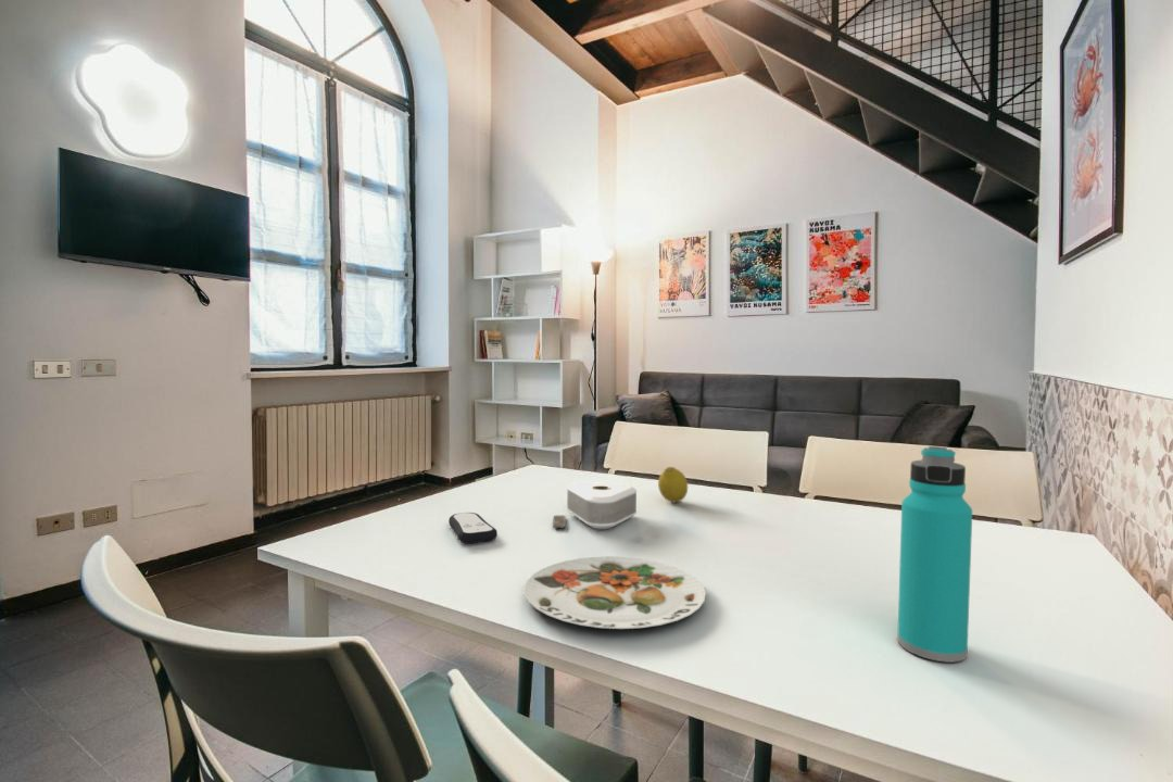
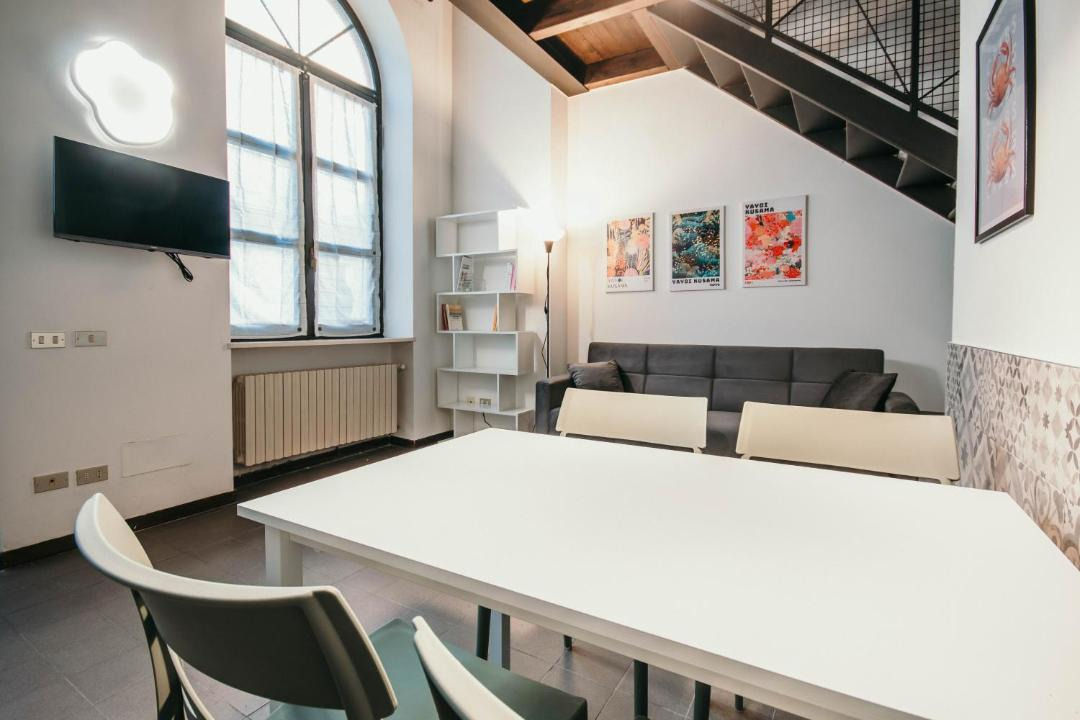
- remote control [447,512,499,544]
- speaker [552,481,638,530]
- water bottle [896,445,973,664]
- plate [524,556,707,630]
- fruit [657,466,689,504]
